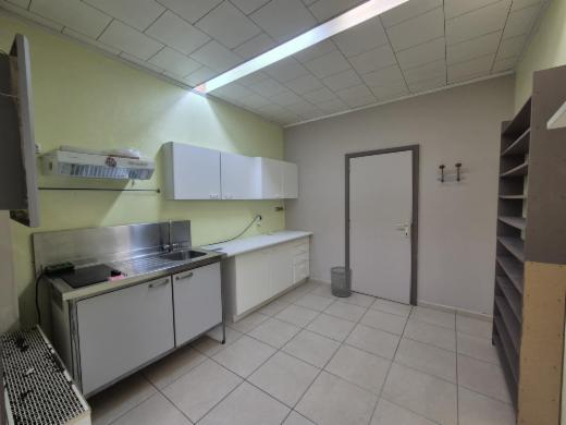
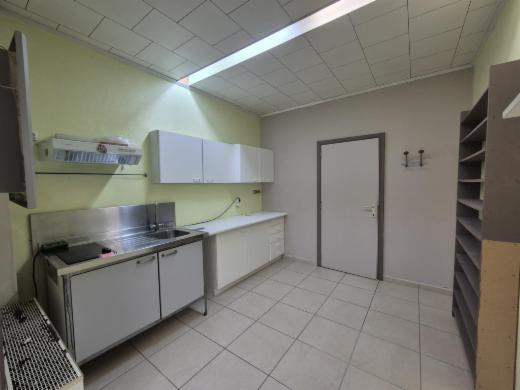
- waste bin [330,266,353,298]
